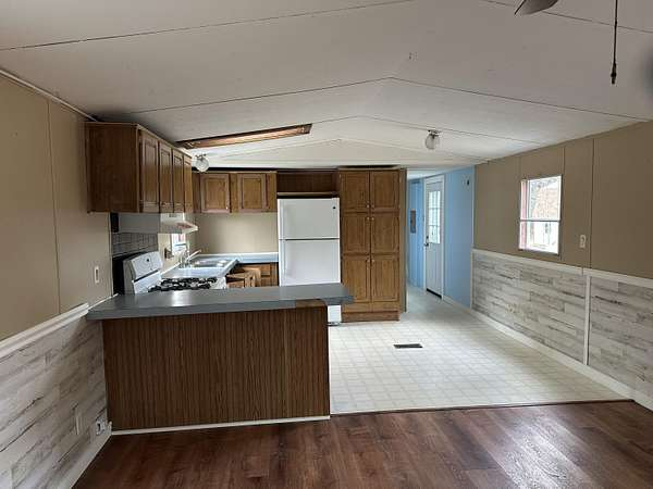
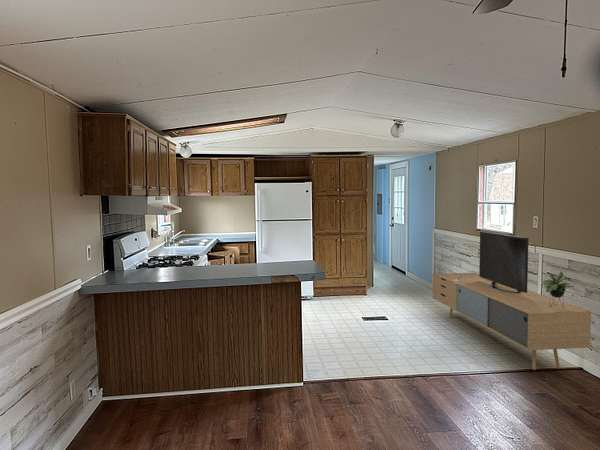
+ media console [432,231,592,371]
